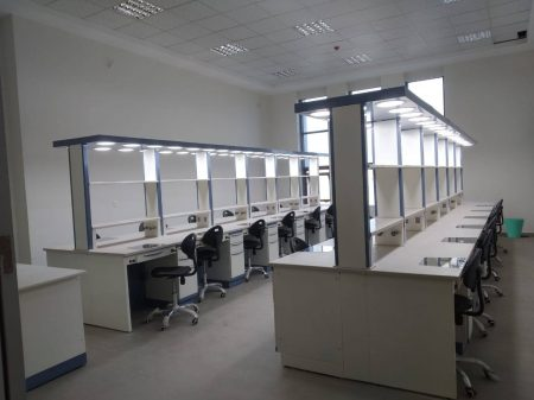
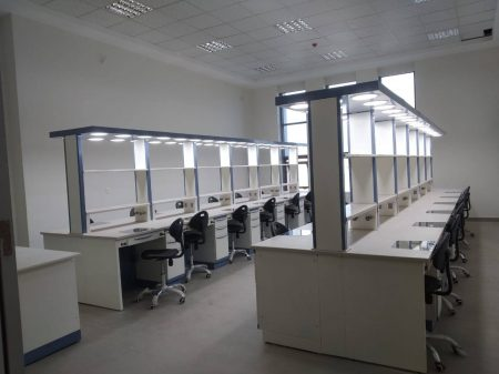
- waste bin [503,217,526,239]
